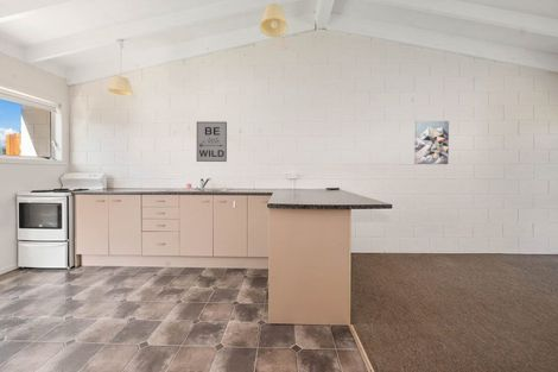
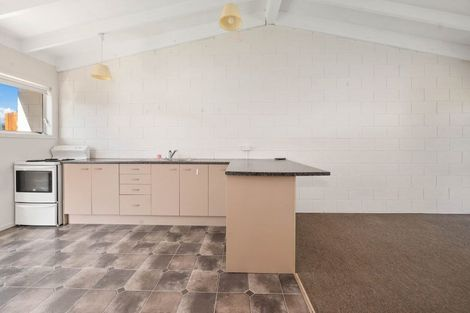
- wall art [196,121,228,163]
- wall art [413,120,450,165]
